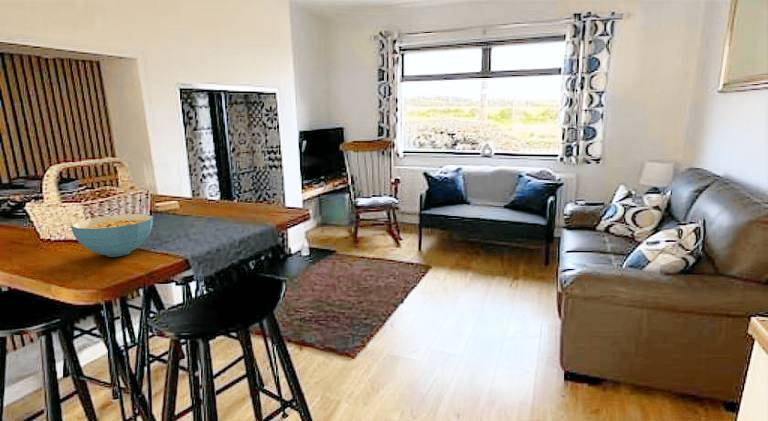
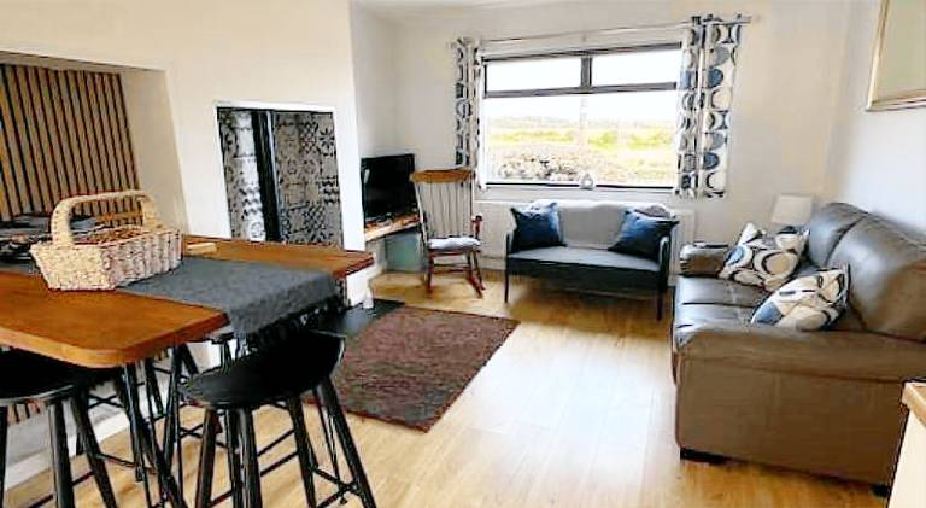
- cereal bowl [70,213,154,258]
